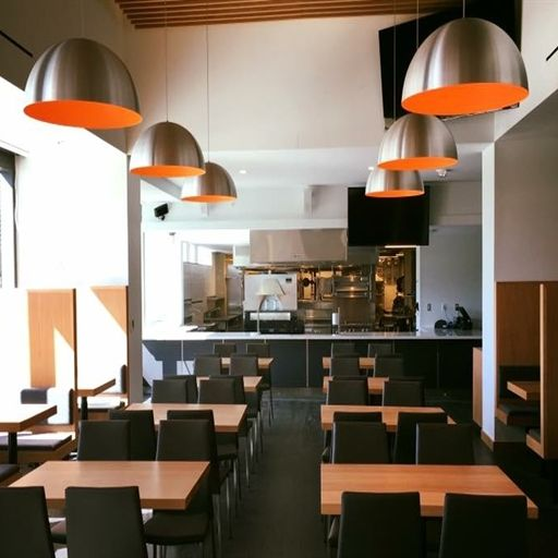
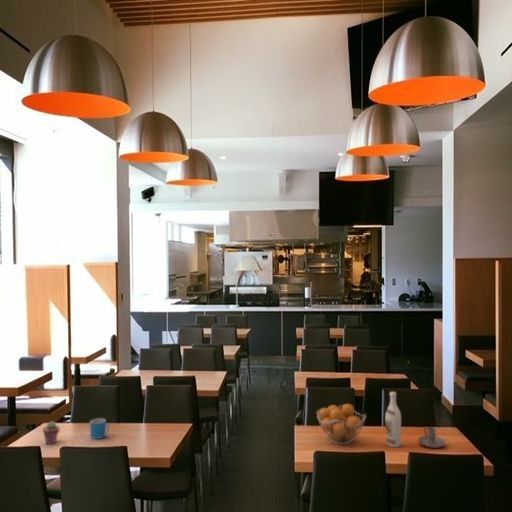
+ fruit basket [316,403,367,445]
+ wine bottle [384,391,402,448]
+ mug [89,417,110,440]
+ potted succulent [42,420,61,445]
+ candle holder [417,426,446,449]
